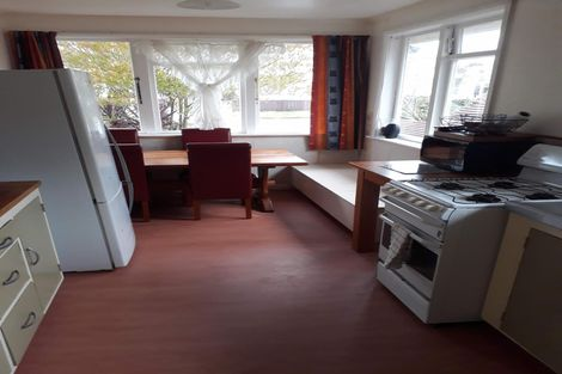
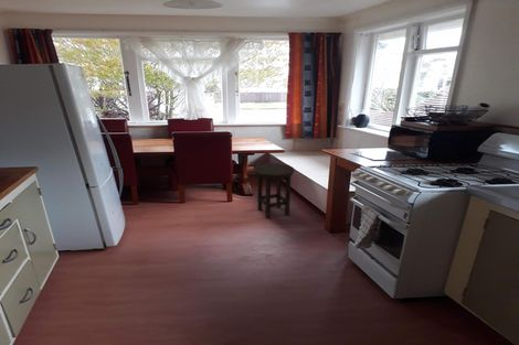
+ stool [253,162,295,219]
